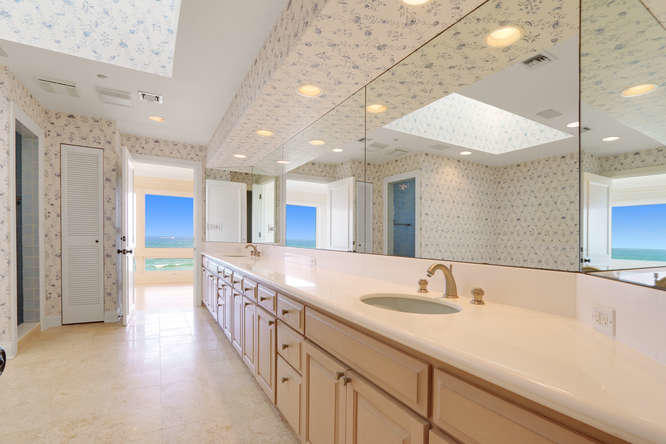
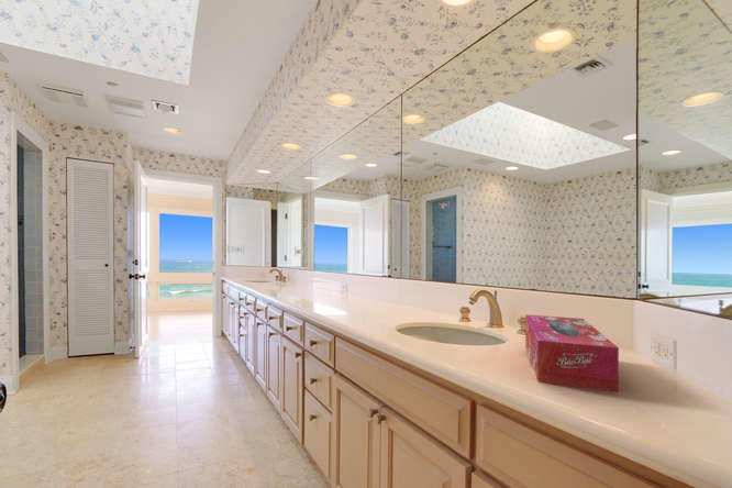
+ tissue box [524,313,620,393]
